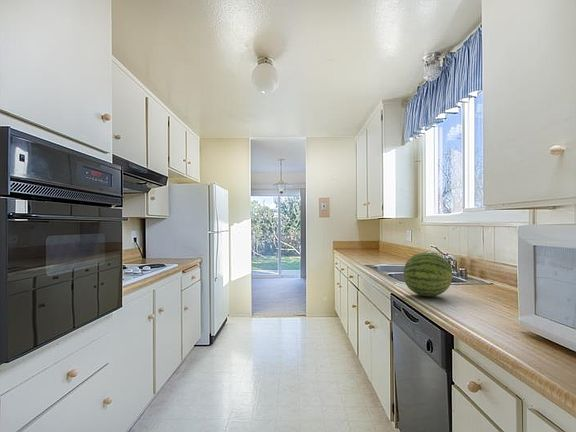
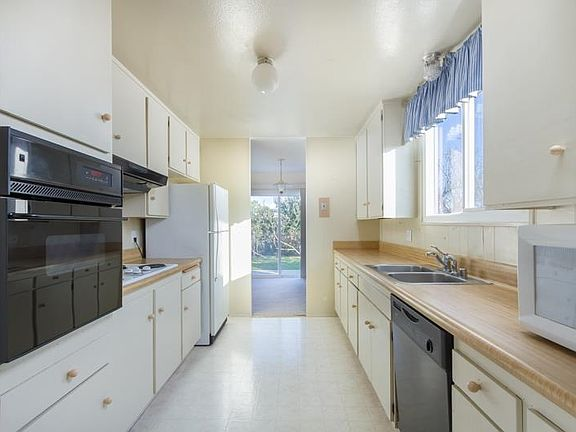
- fruit [402,251,453,298]
